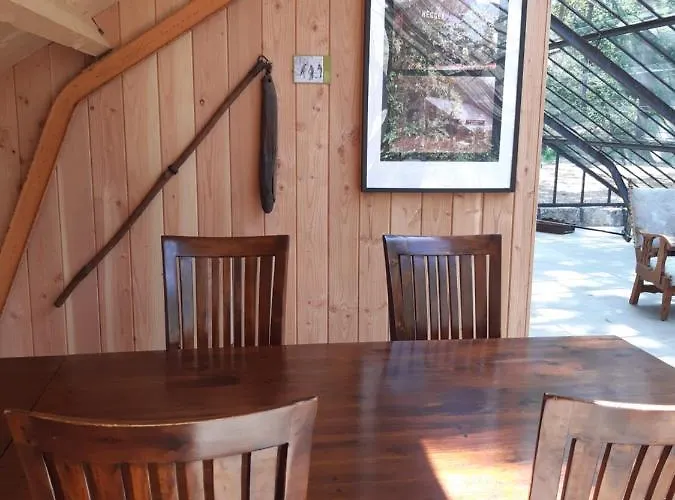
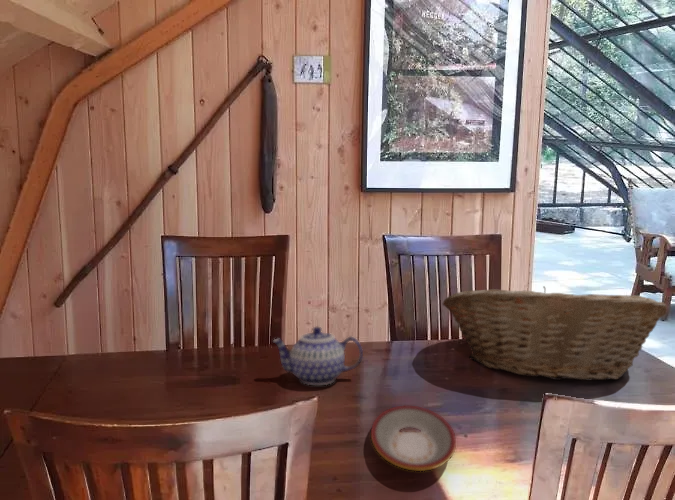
+ plate [370,405,457,472]
+ teapot [272,326,364,386]
+ fruit basket [442,285,668,382]
